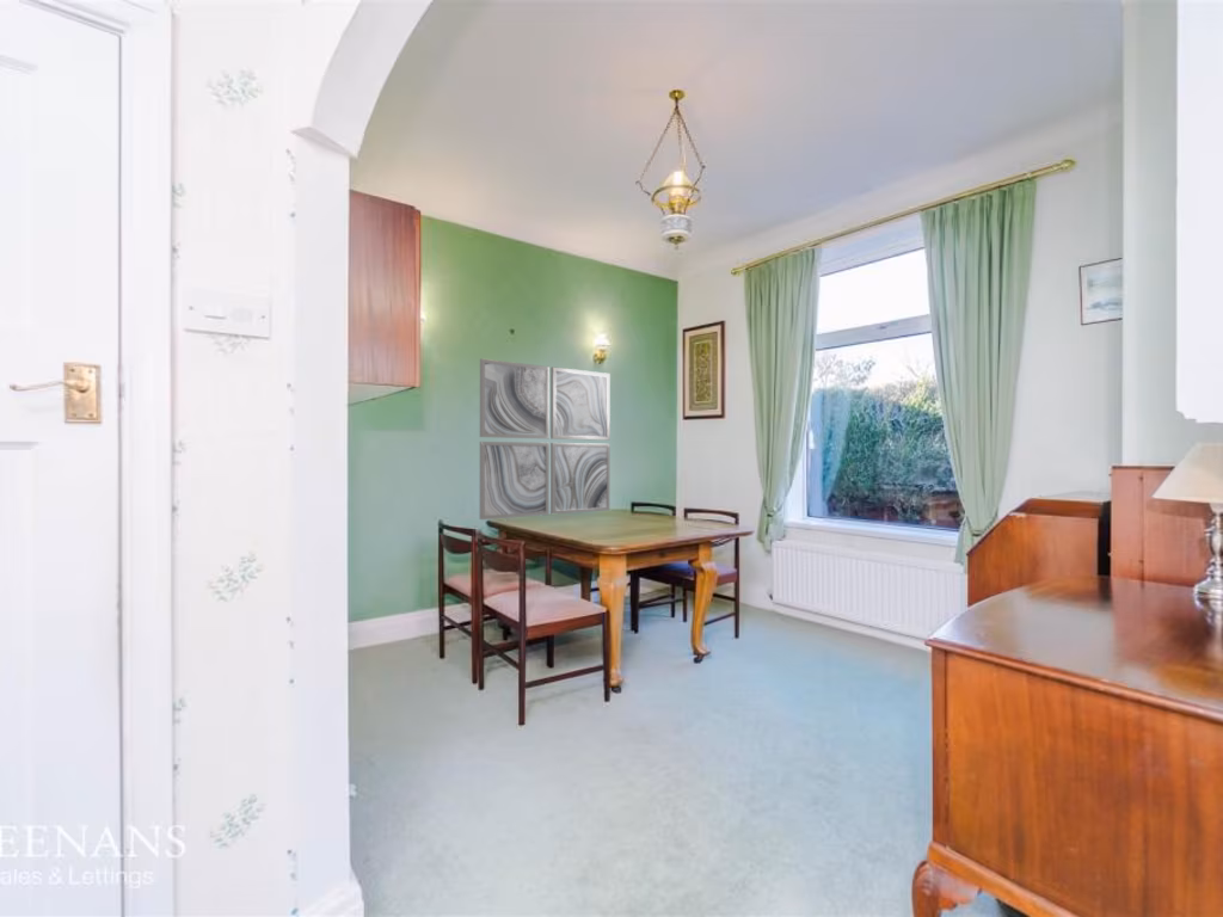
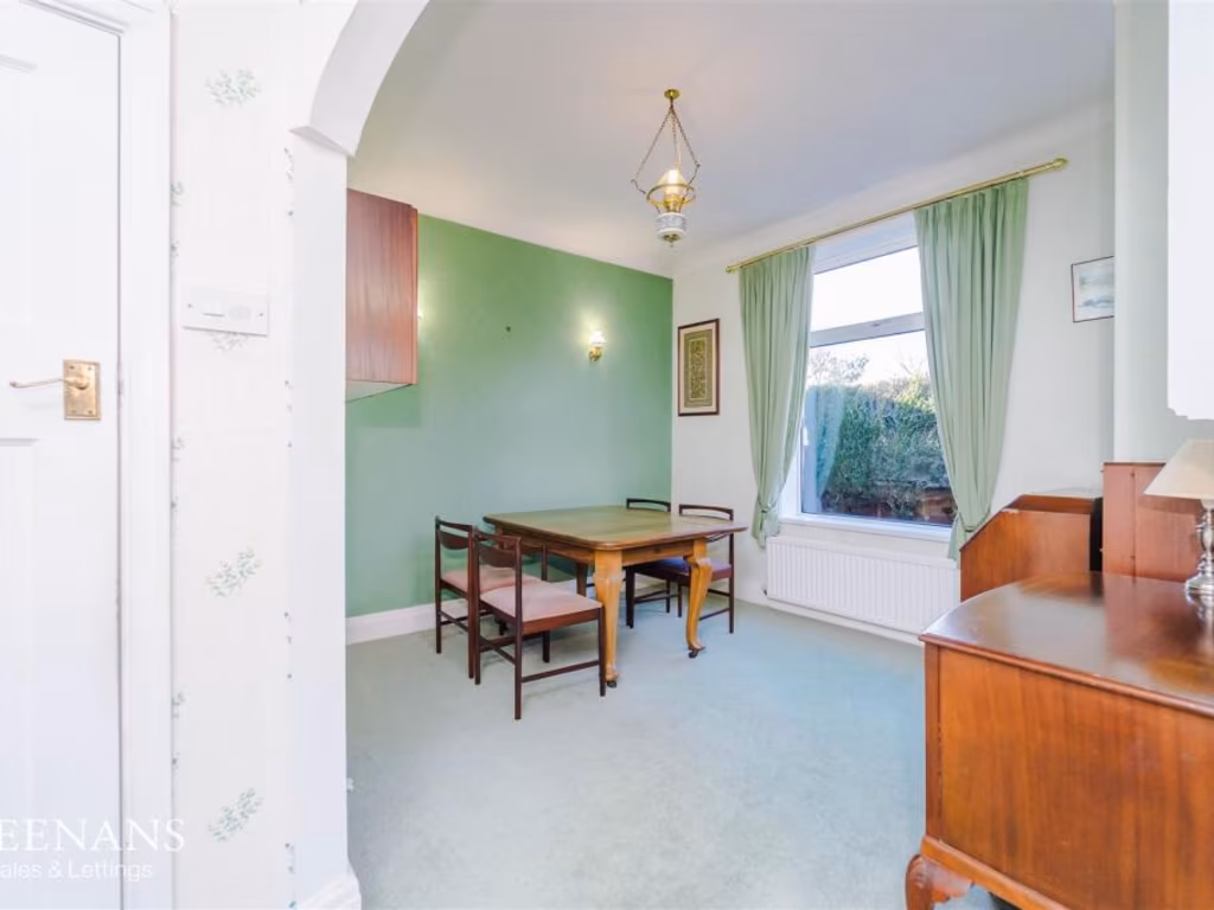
- wall art [479,358,612,521]
